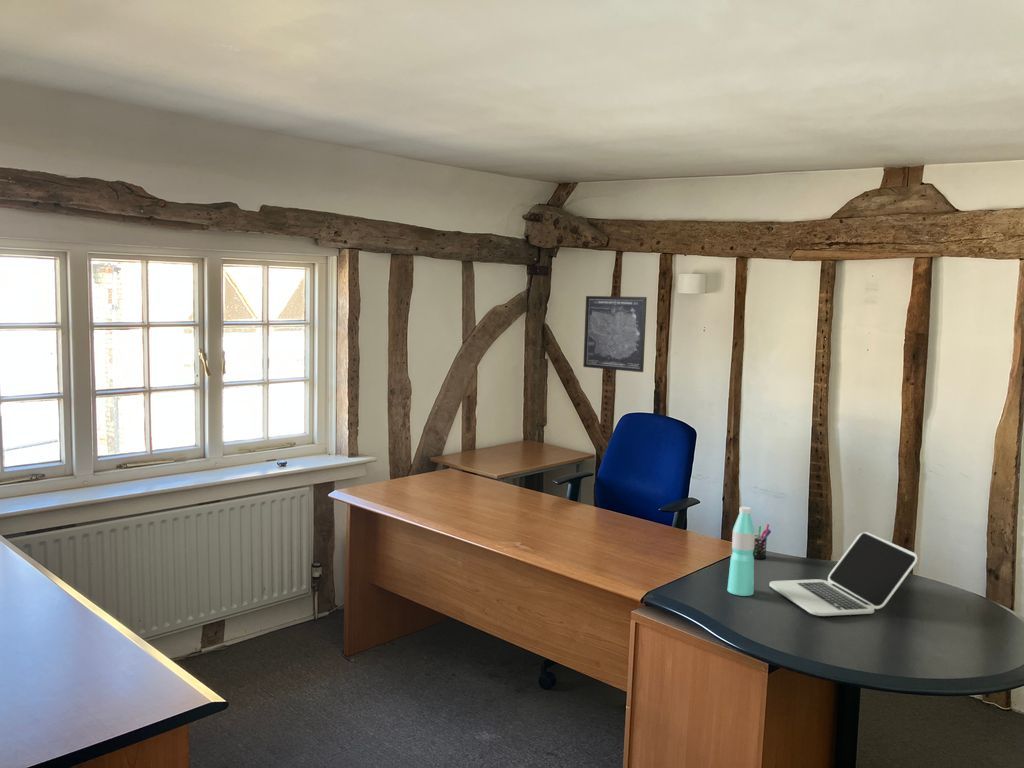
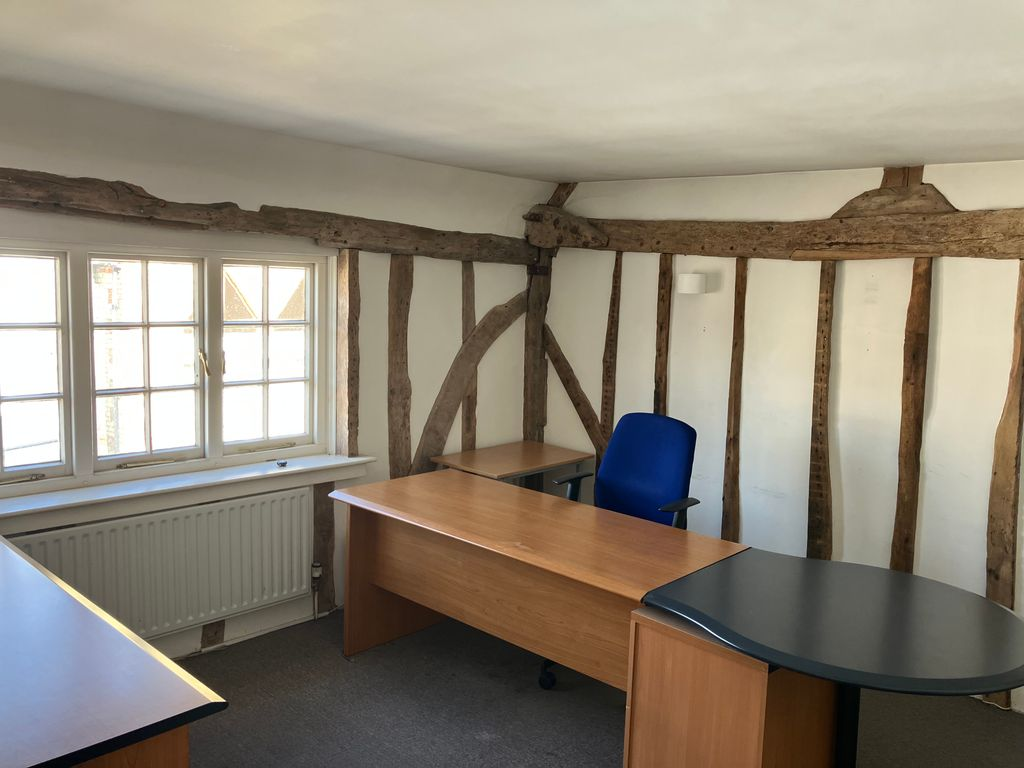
- pen holder [753,523,772,560]
- wall art [582,295,648,373]
- water bottle [727,506,756,597]
- laptop [769,531,919,617]
